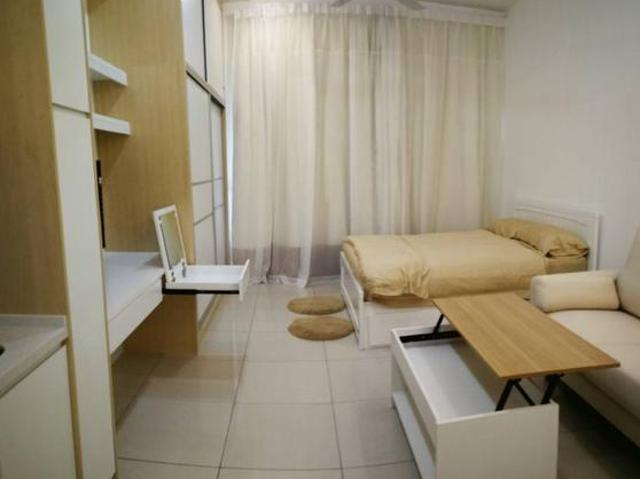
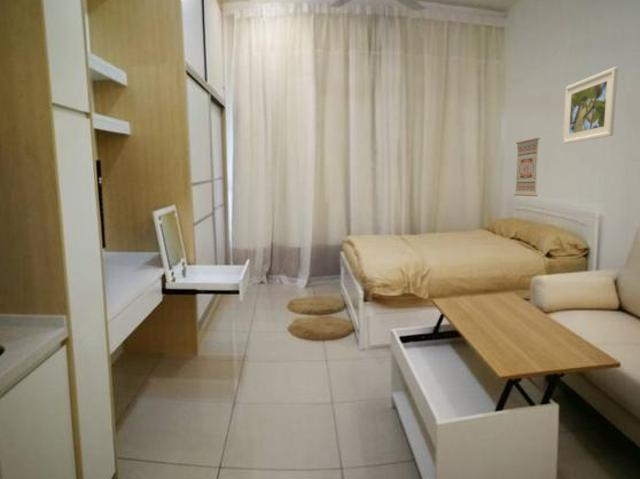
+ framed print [562,66,619,145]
+ wall art [513,137,541,197]
